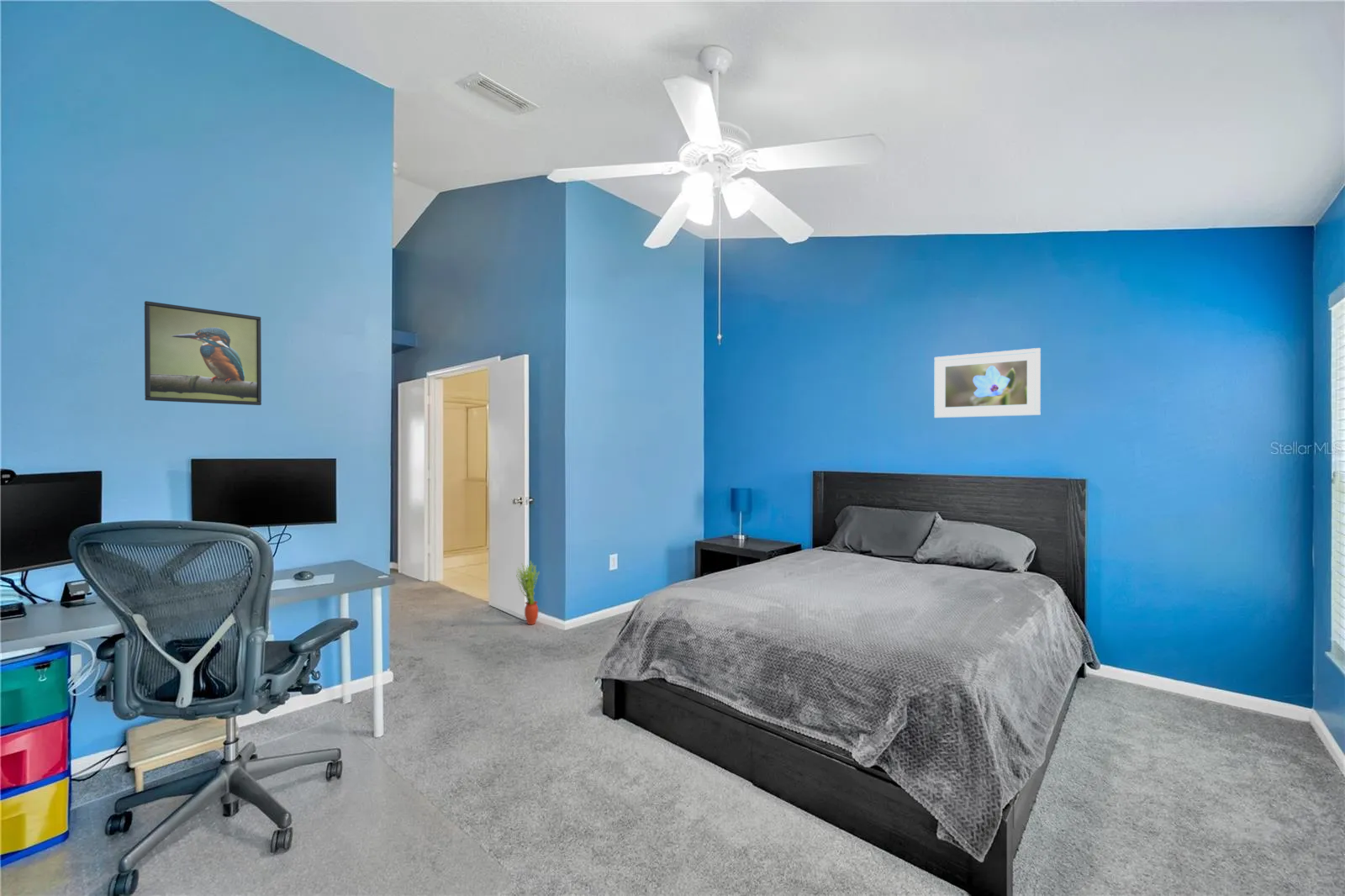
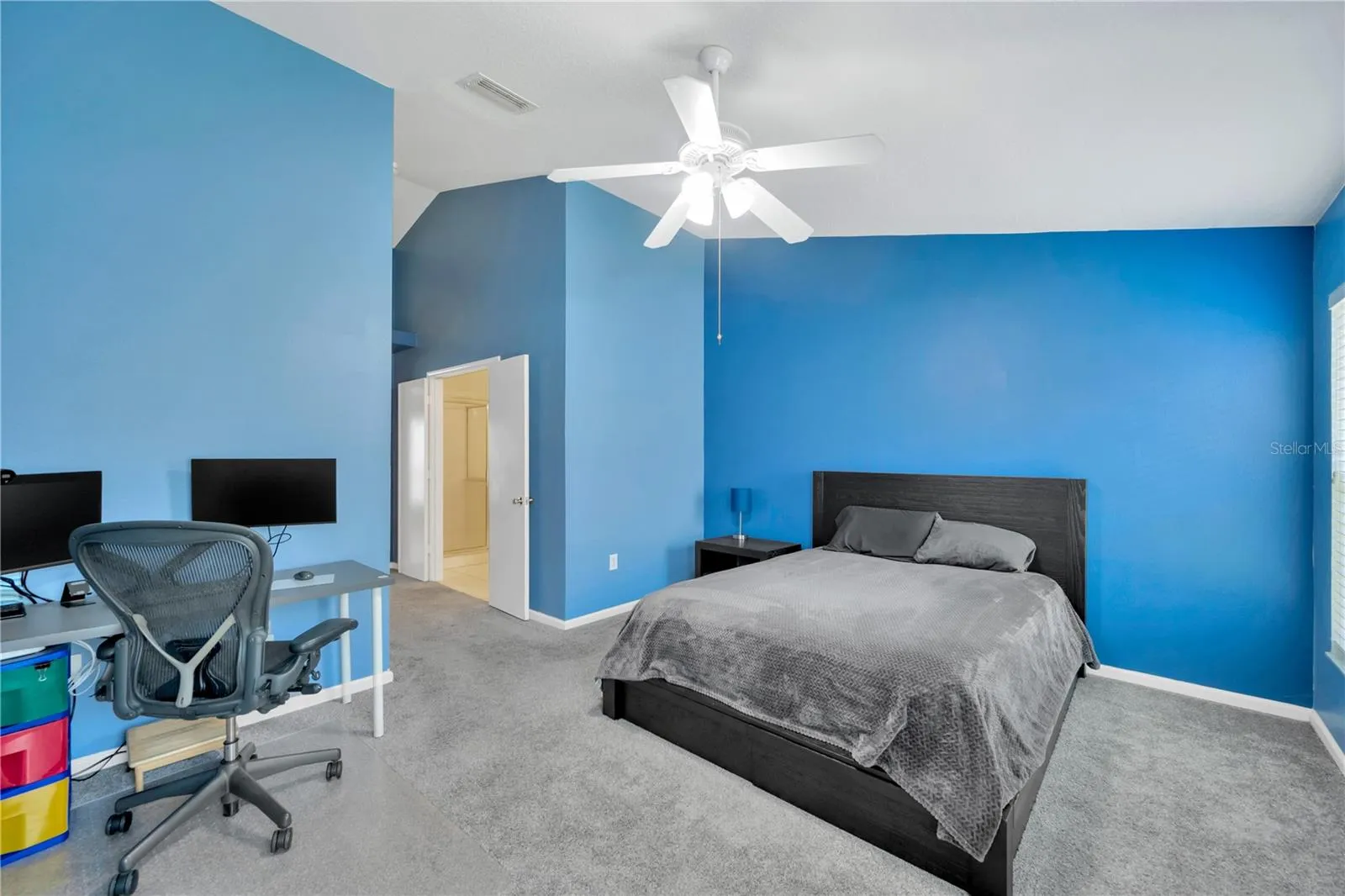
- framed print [933,347,1042,419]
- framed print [144,300,262,406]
- potted plant [516,560,541,625]
